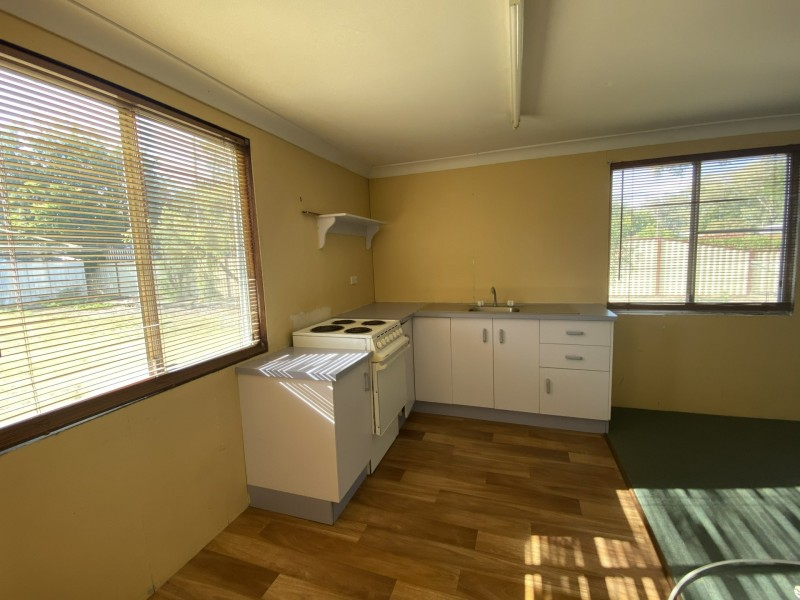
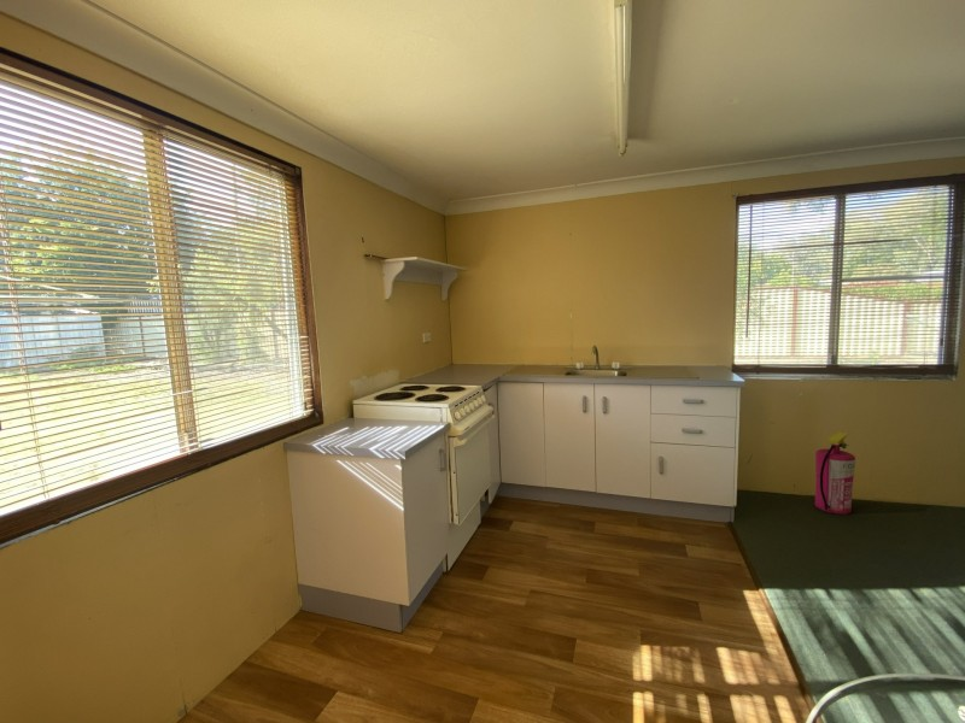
+ fire extinguisher [814,431,856,516]
